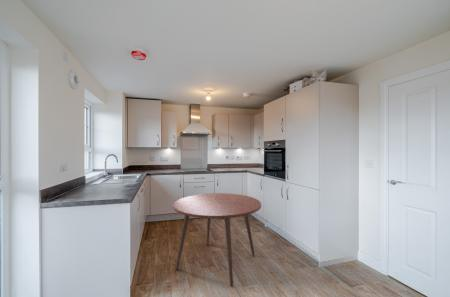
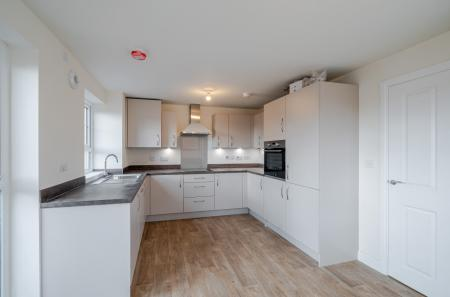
- dining table [172,192,262,288]
